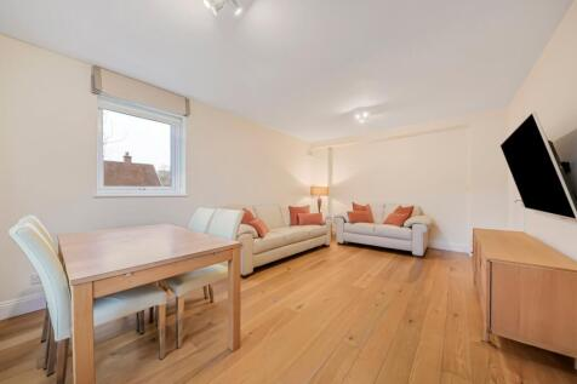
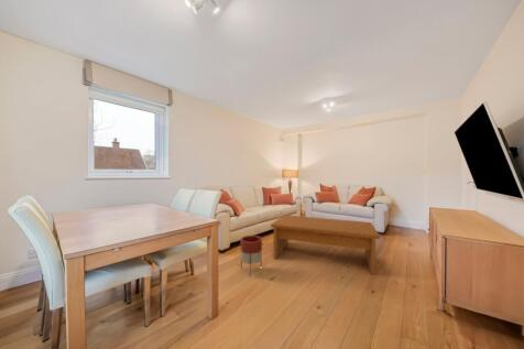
+ planter [239,235,263,277]
+ coffee table [270,214,381,276]
